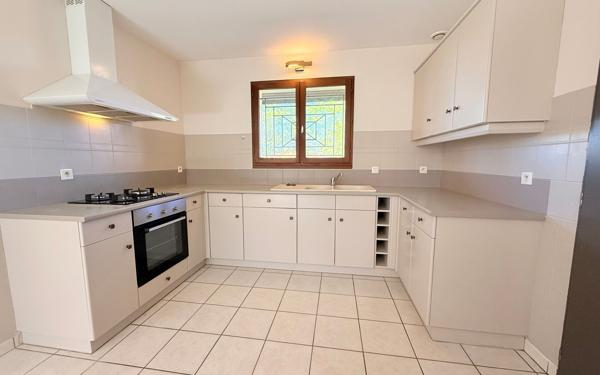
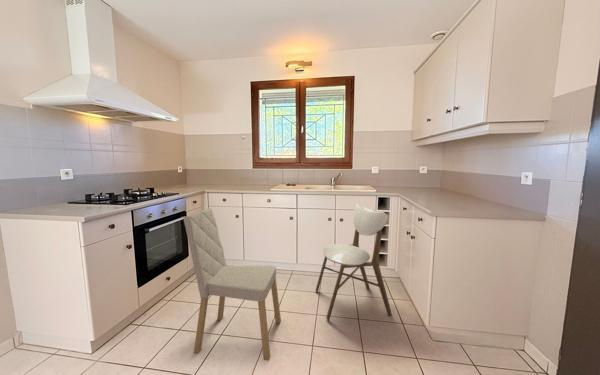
+ dining chair [182,207,282,361]
+ dining chair [315,203,393,322]
